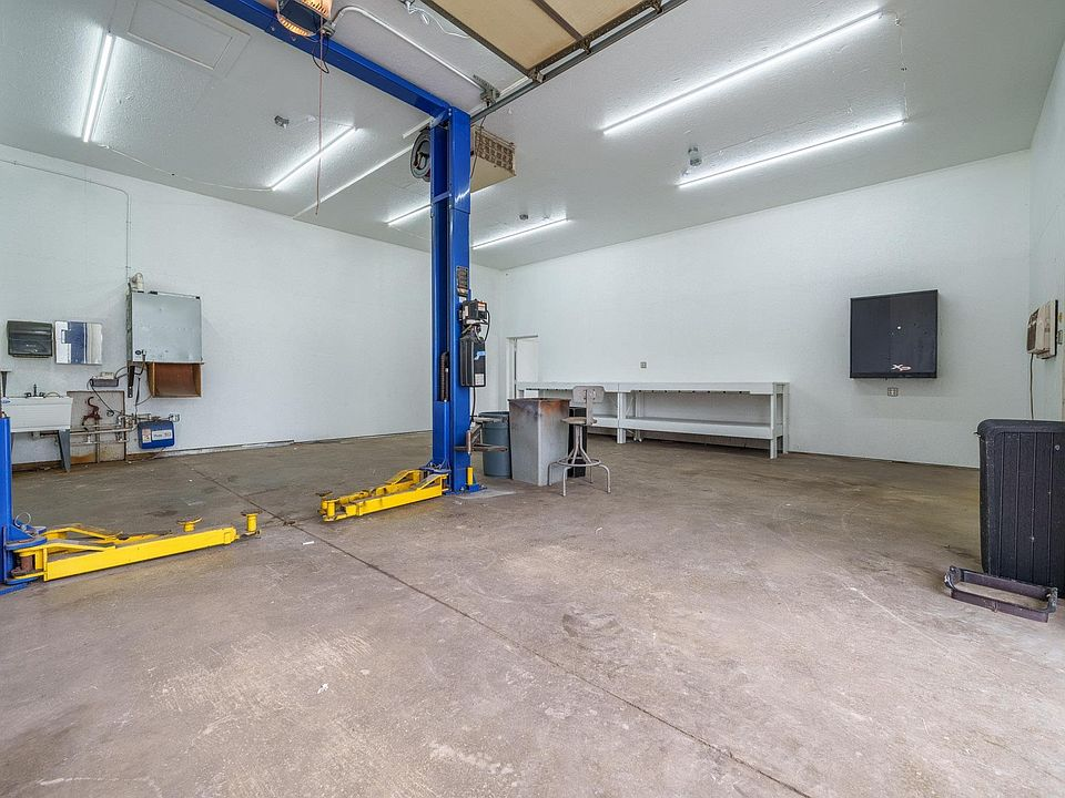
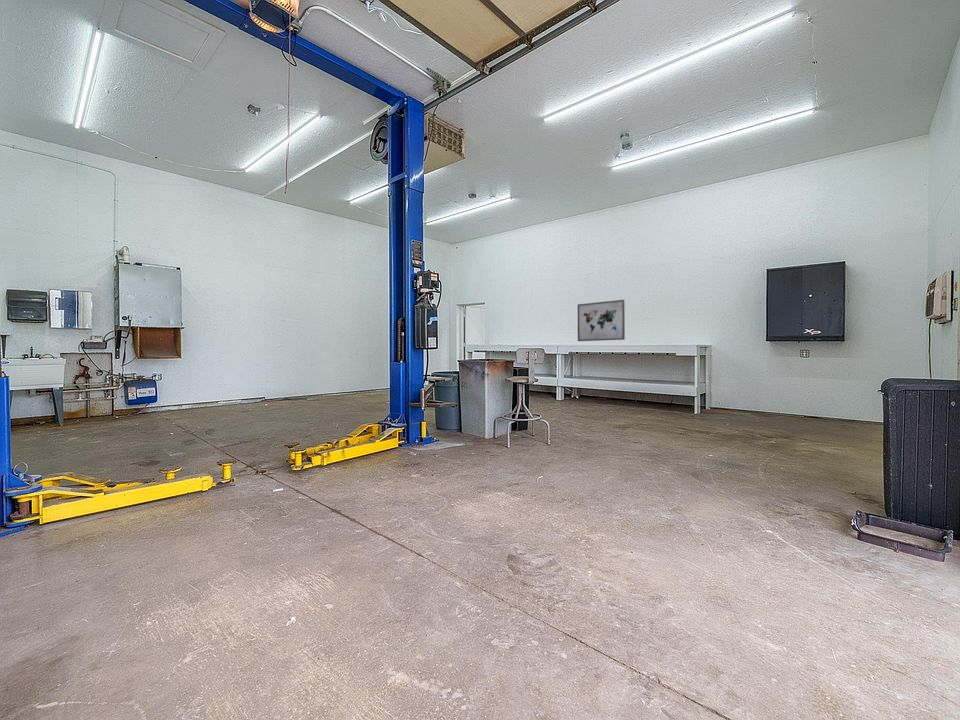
+ wall art [577,299,626,342]
